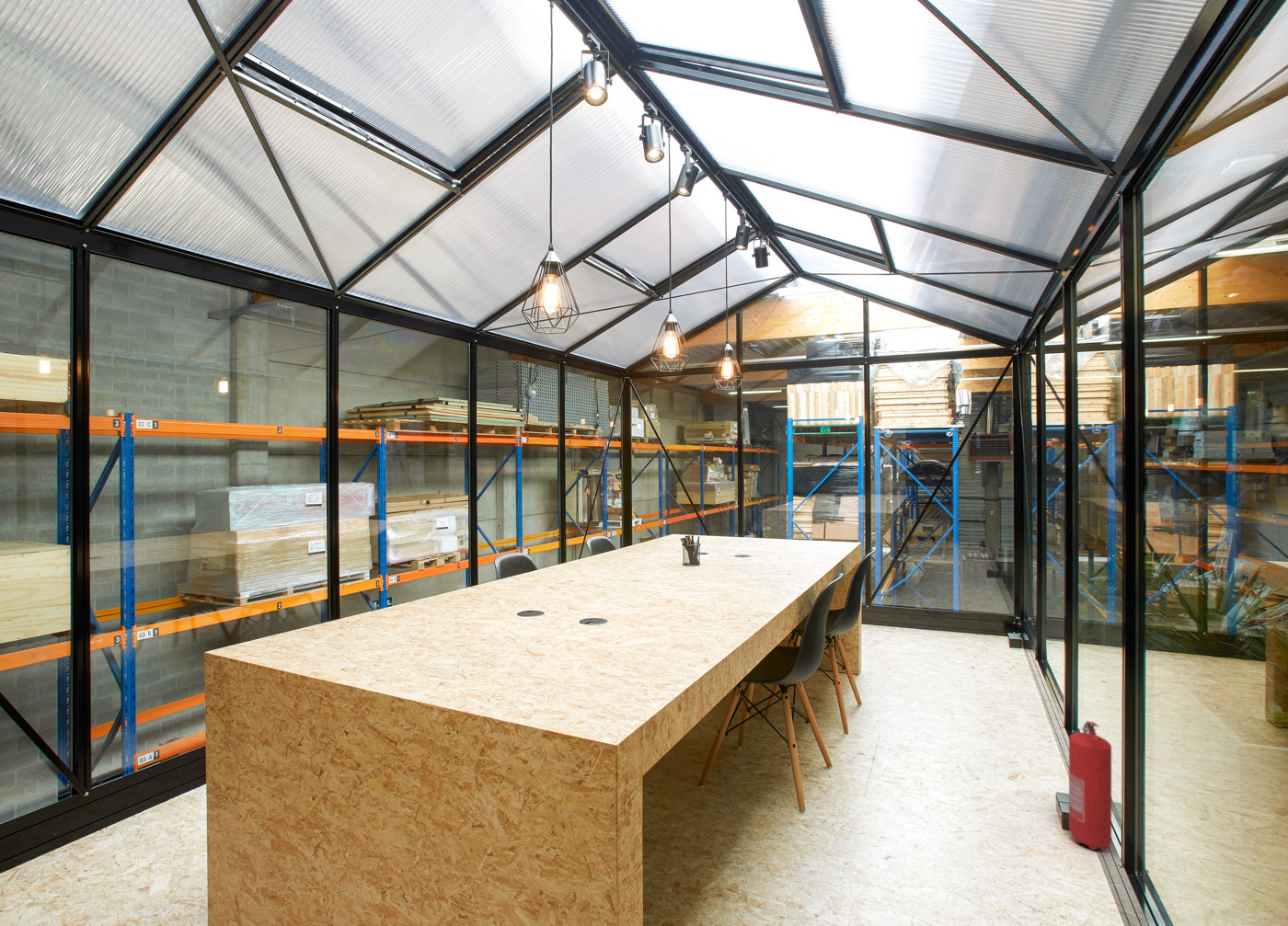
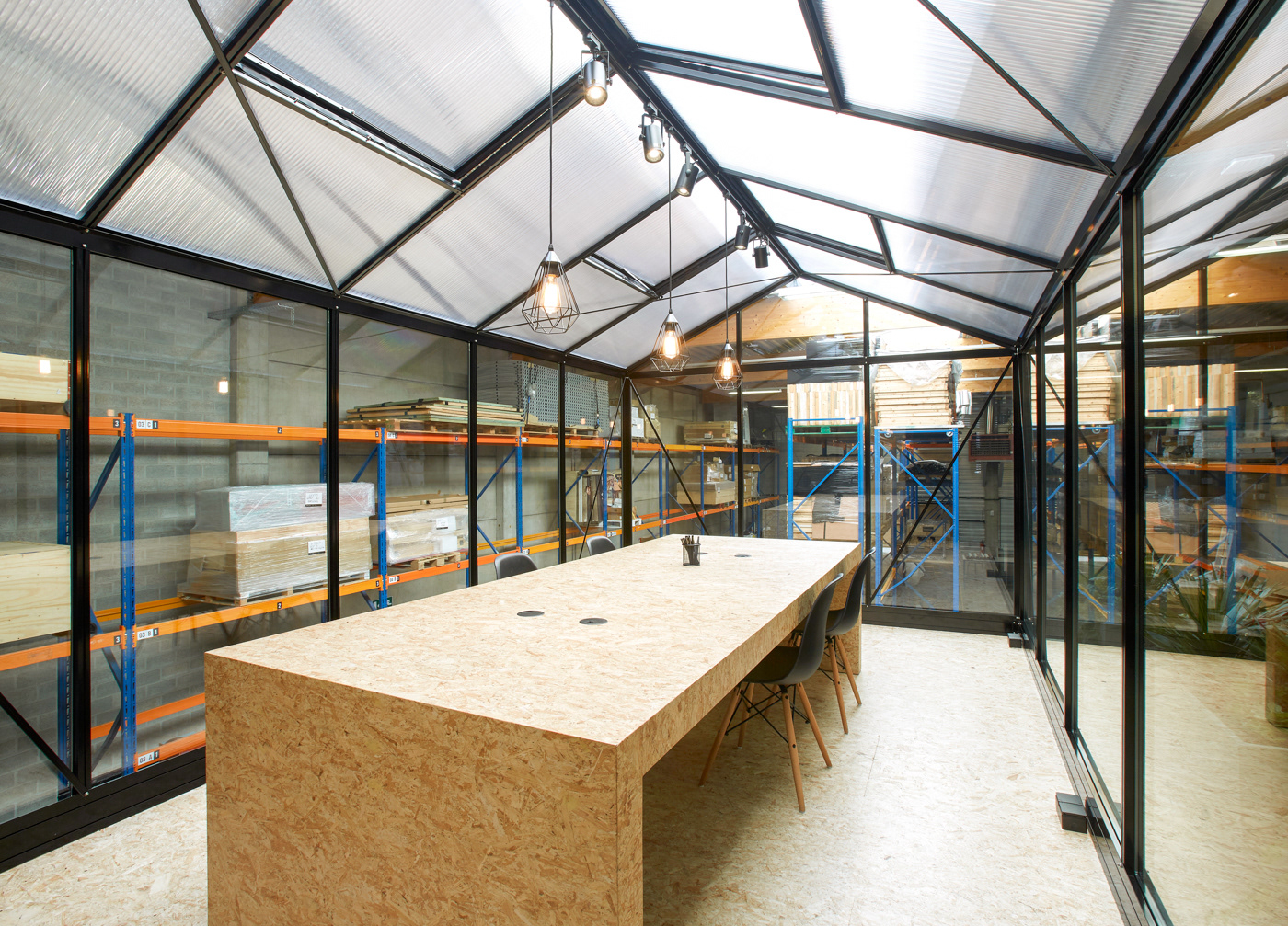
- fire extinguisher [1068,720,1112,851]
